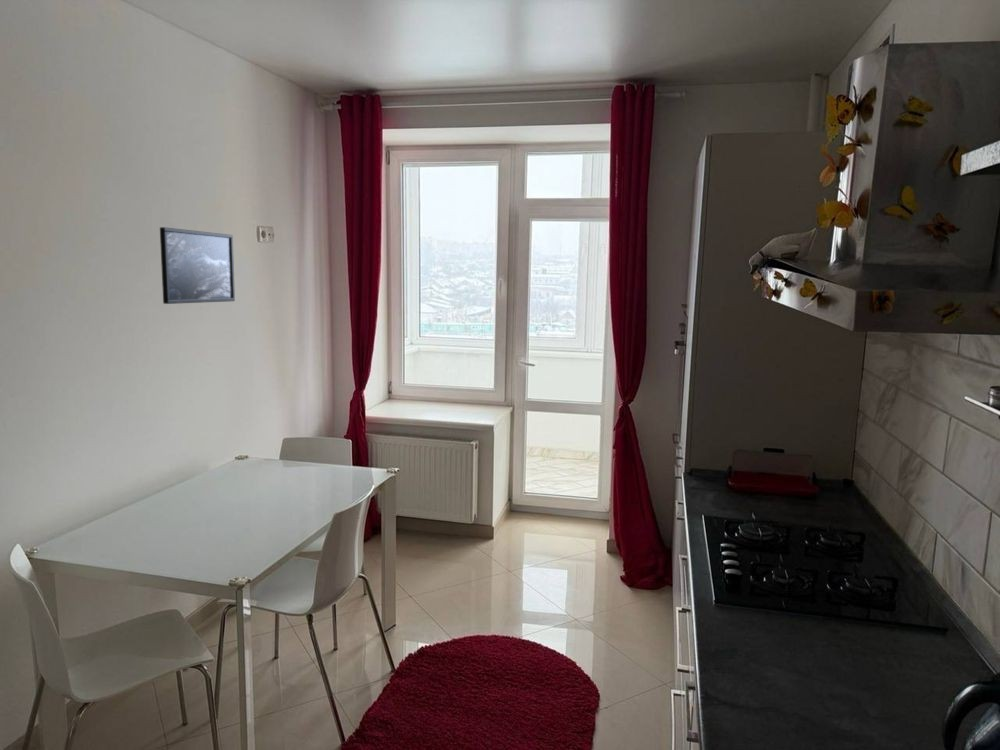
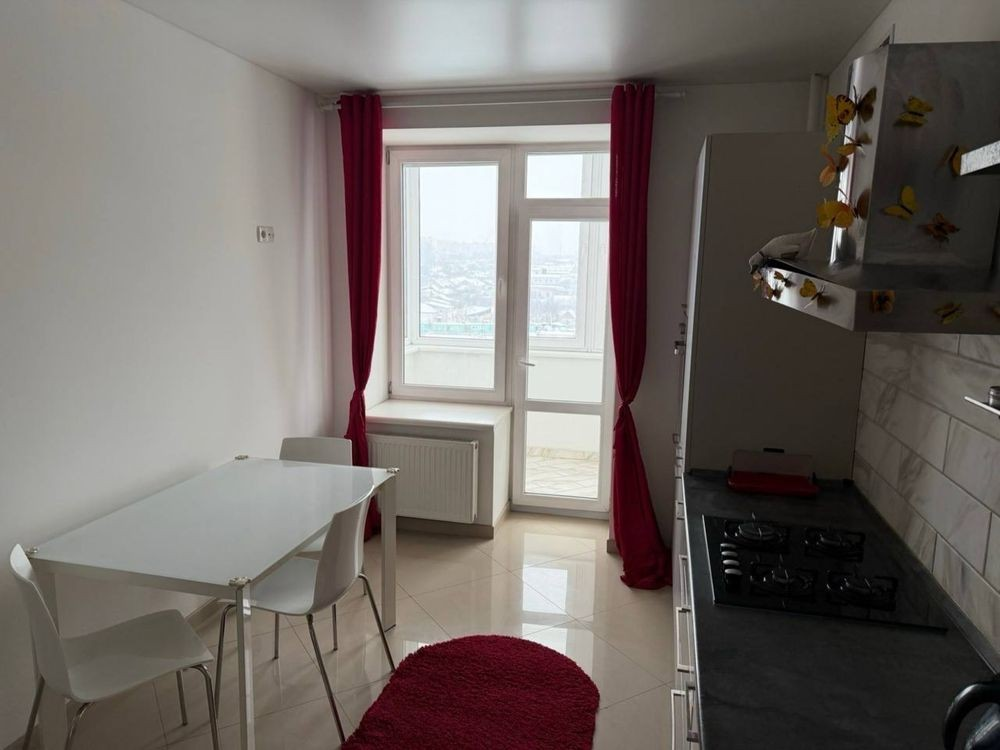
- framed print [159,226,236,305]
